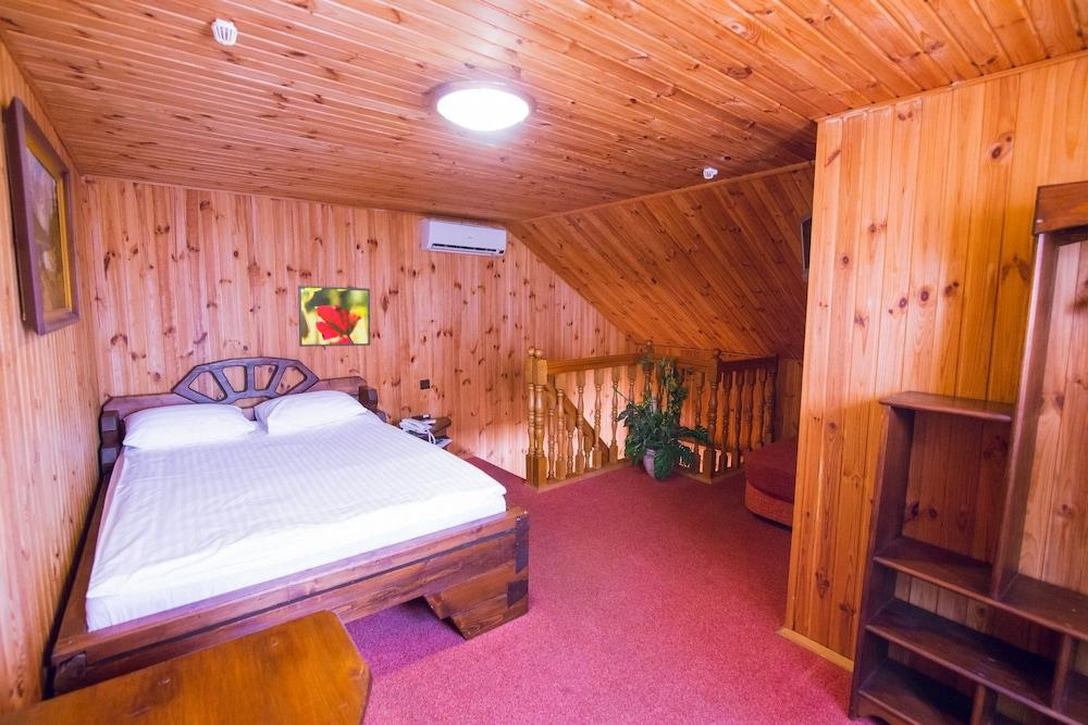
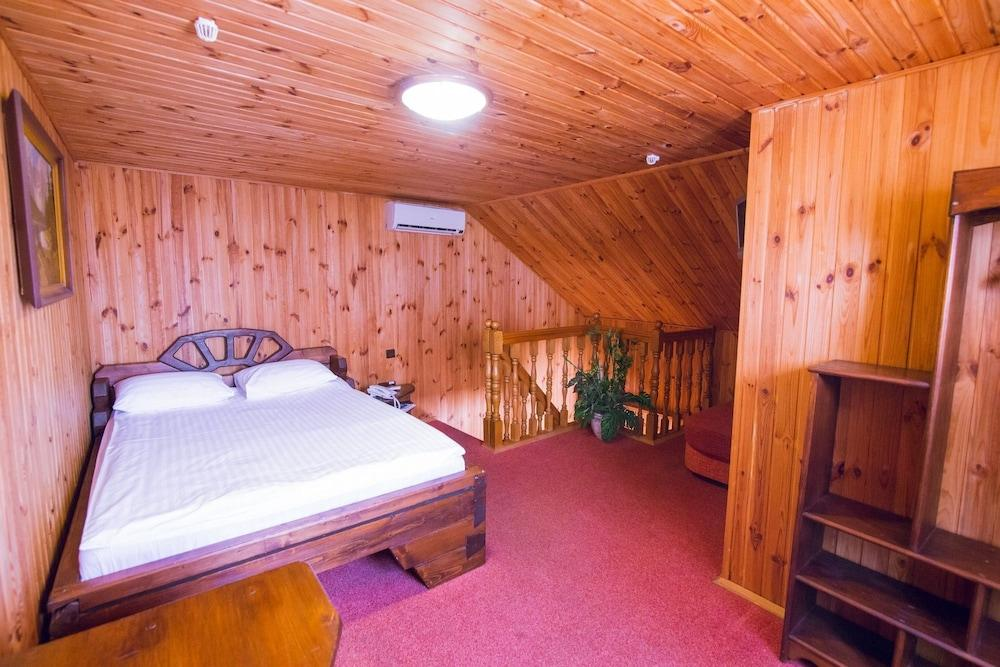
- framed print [297,285,371,348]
